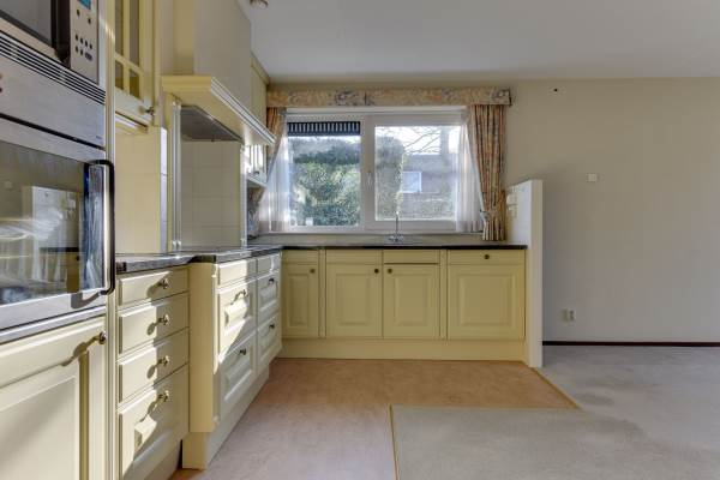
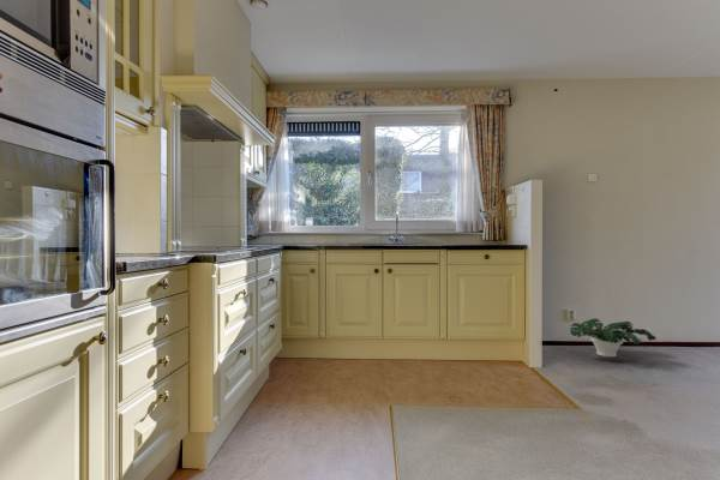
+ potted plant [569,317,658,358]
